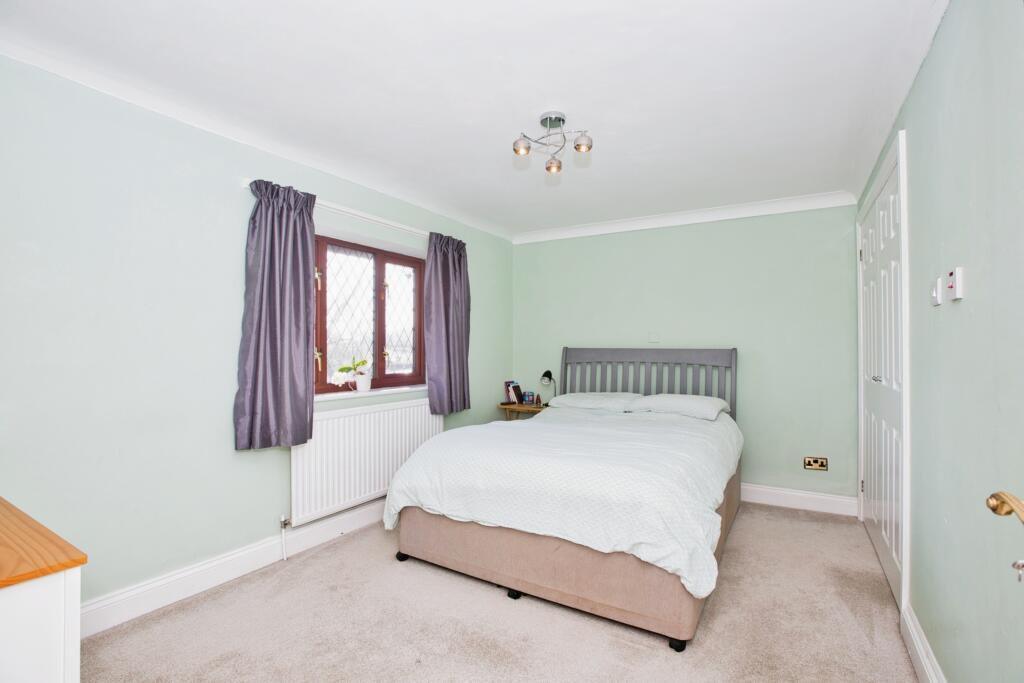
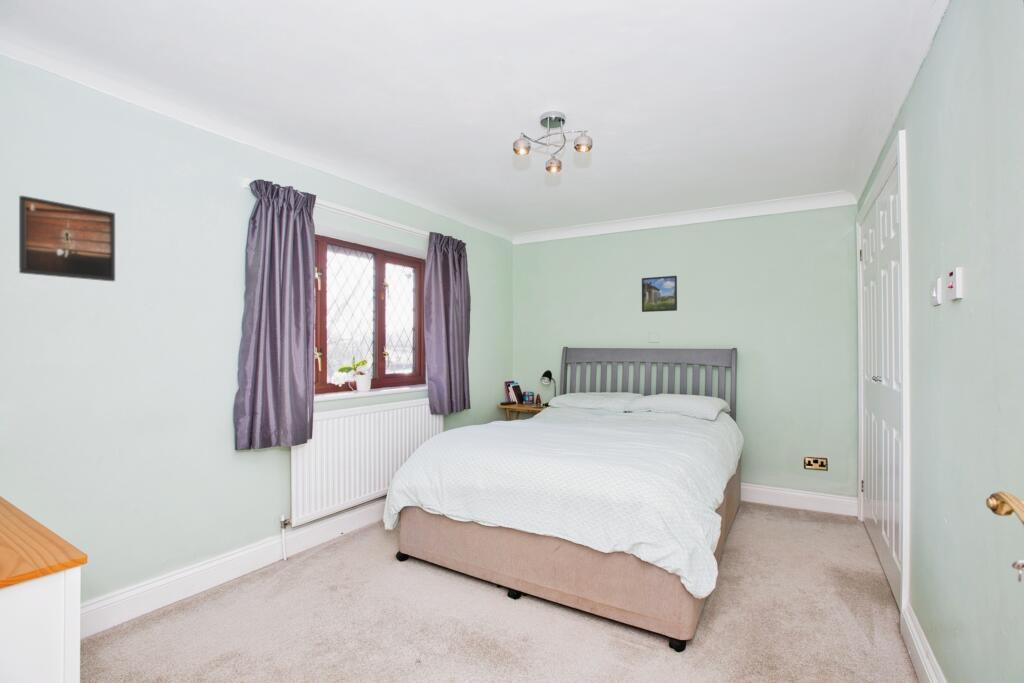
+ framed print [18,195,116,282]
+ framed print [641,275,678,313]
